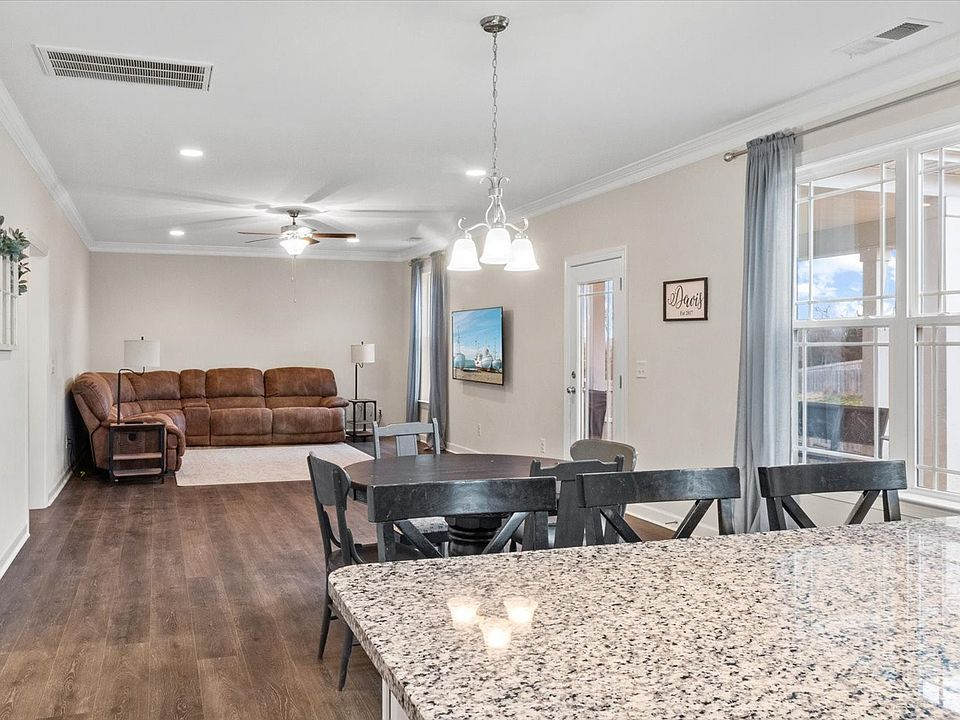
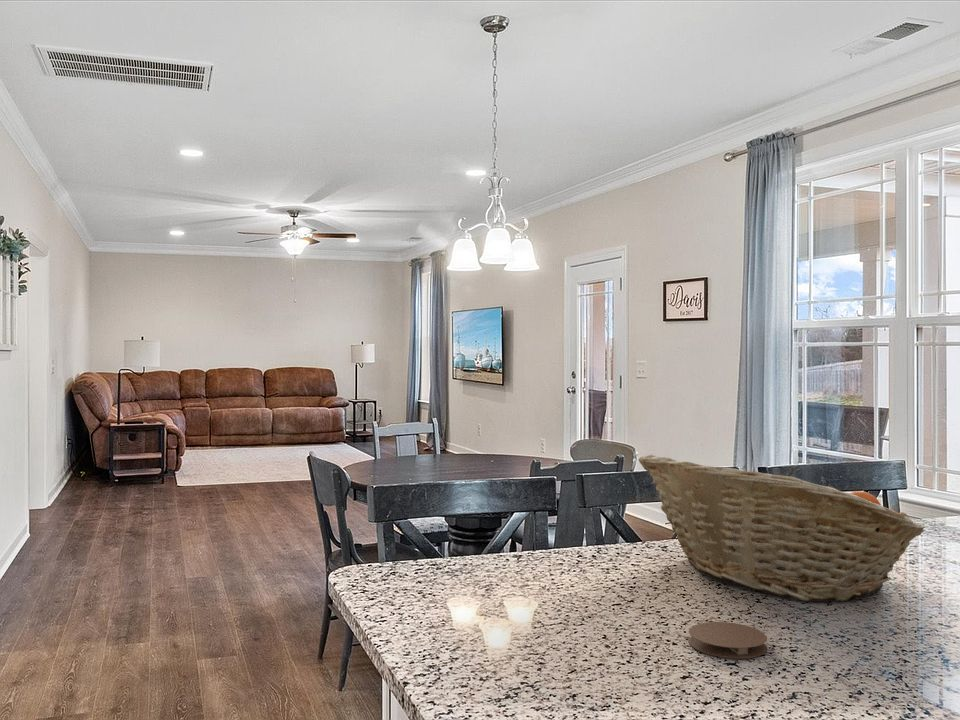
+ coaster [688,621,768,659]
+ fruit basket [638,454,926,602]
